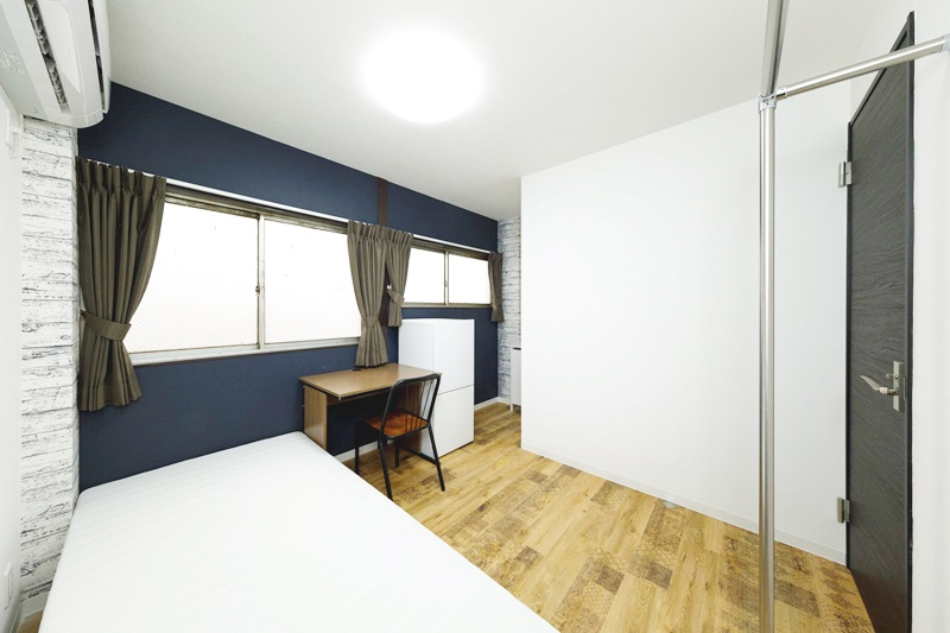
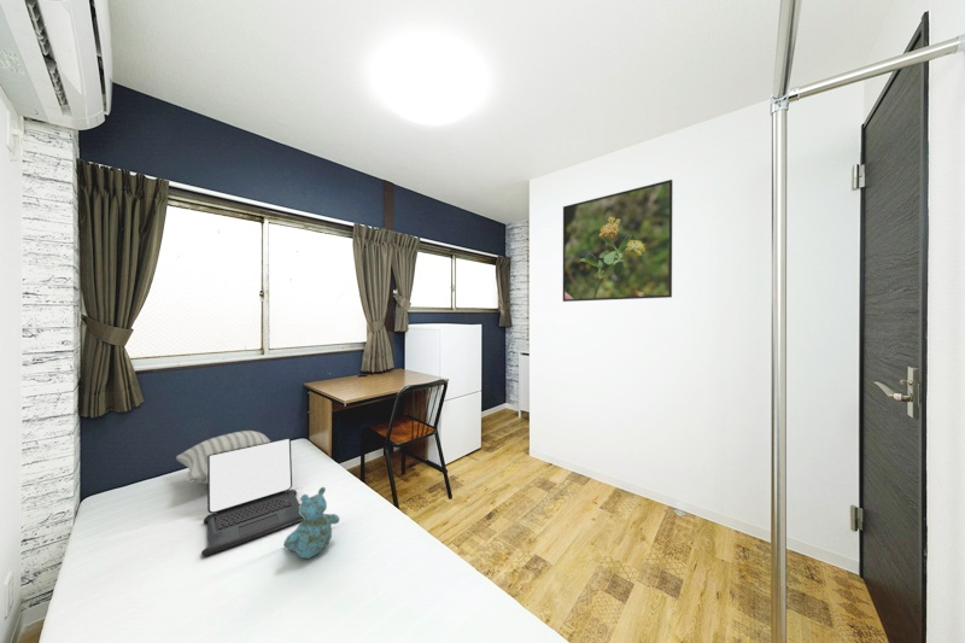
+ pillow [175,429,271,485]
+ laptop [200,437,304,557]
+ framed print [562,179,673,303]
+ stuffed bear [282,486,340,560]
